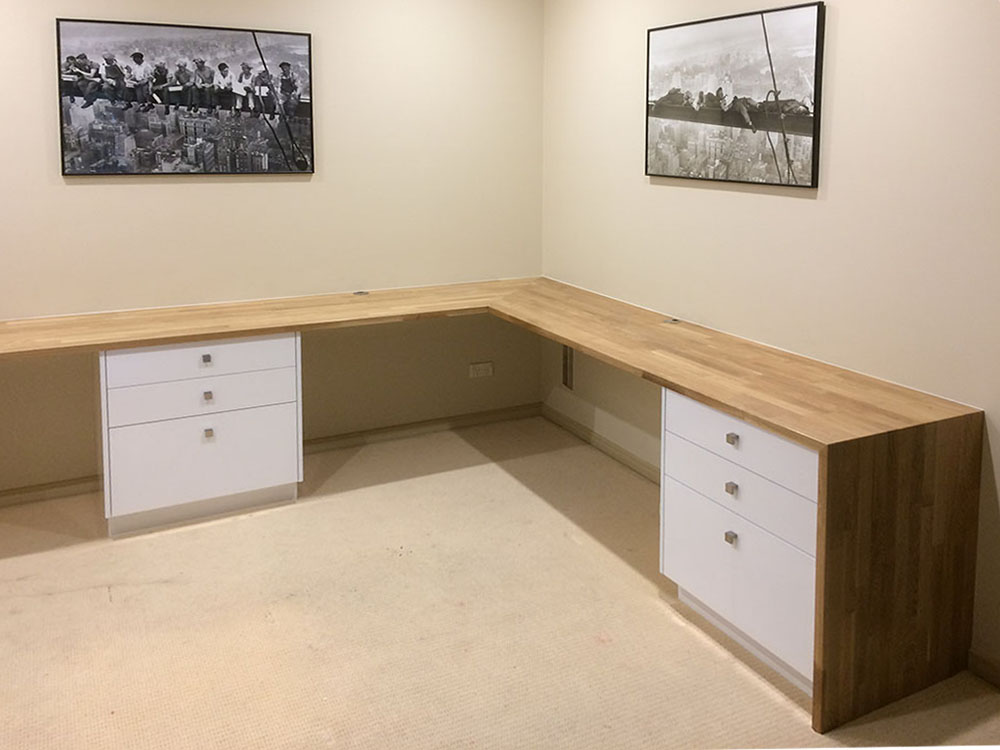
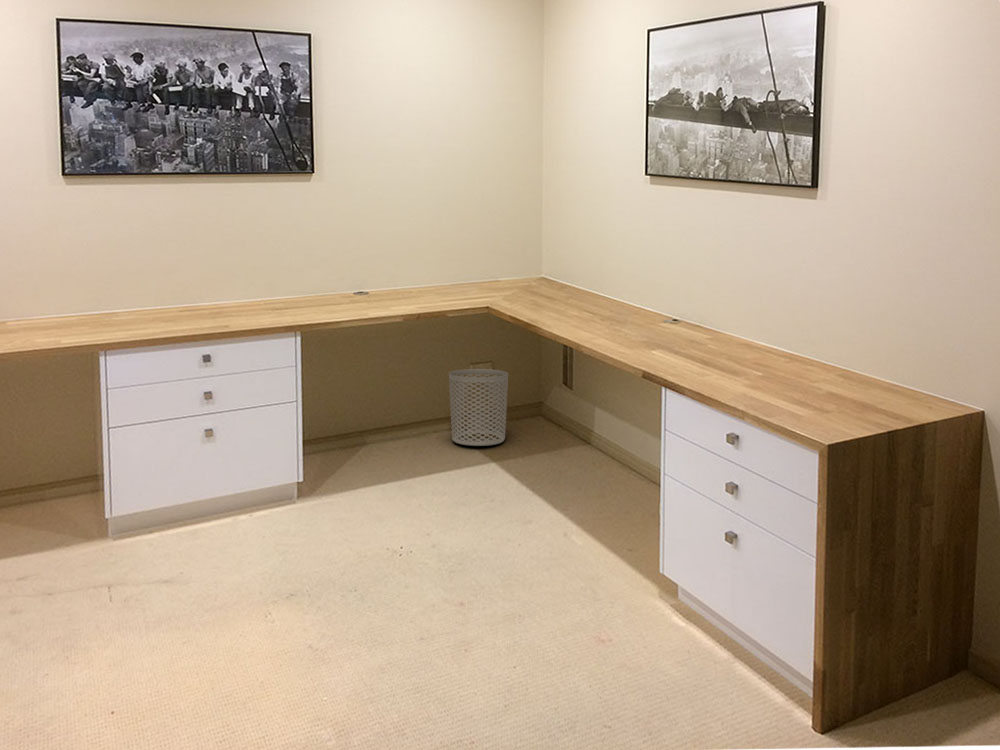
+ waste bin [448,368,509,447]
